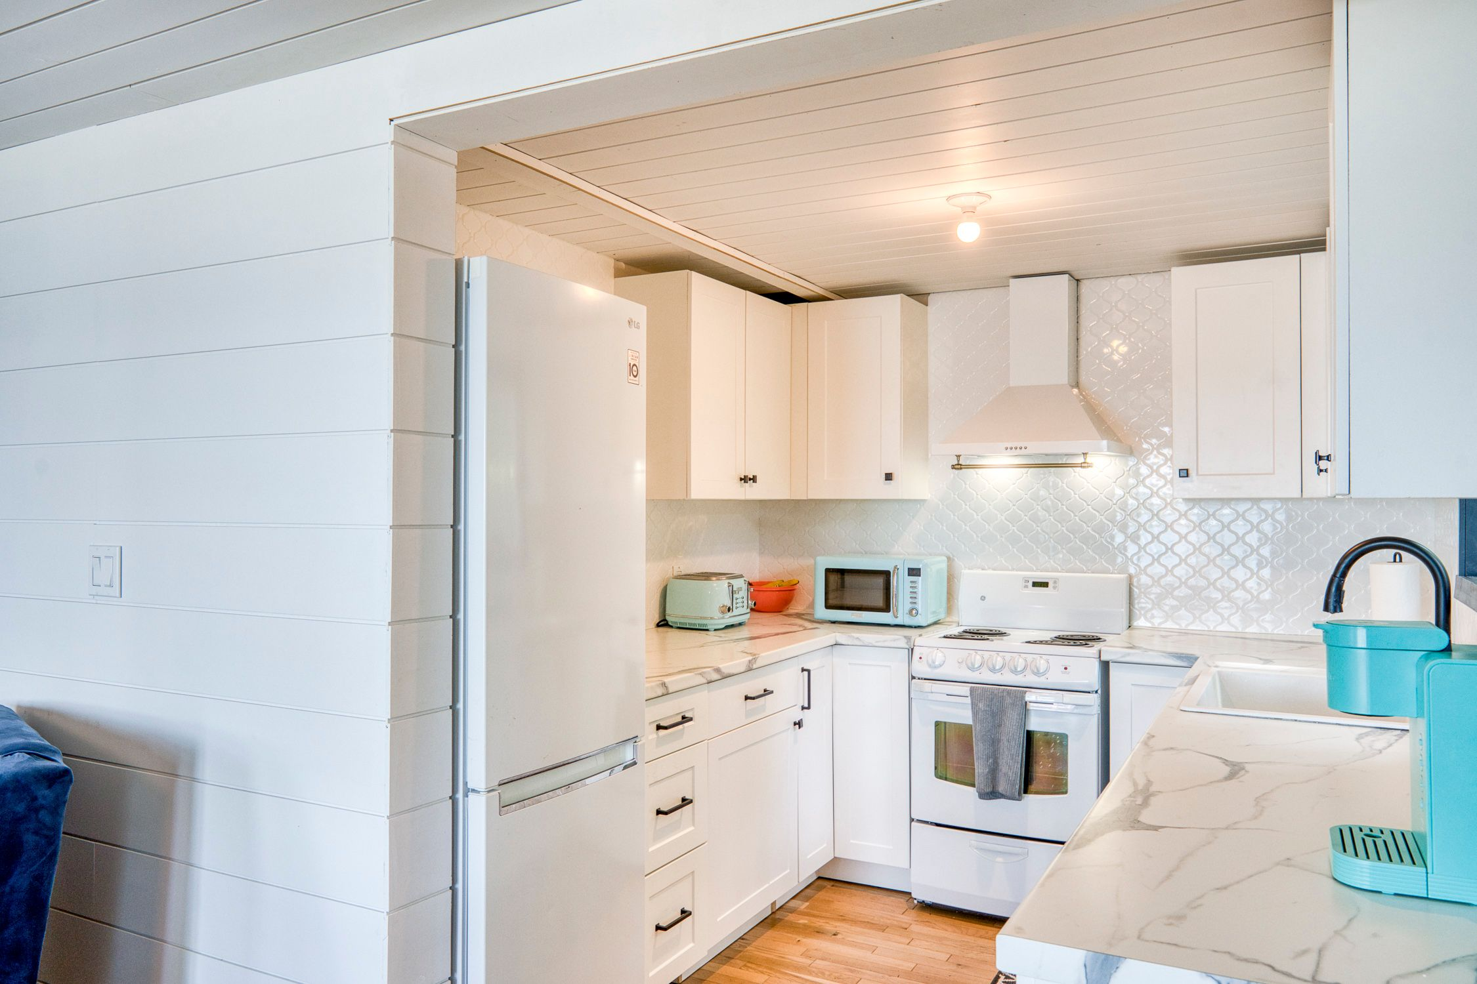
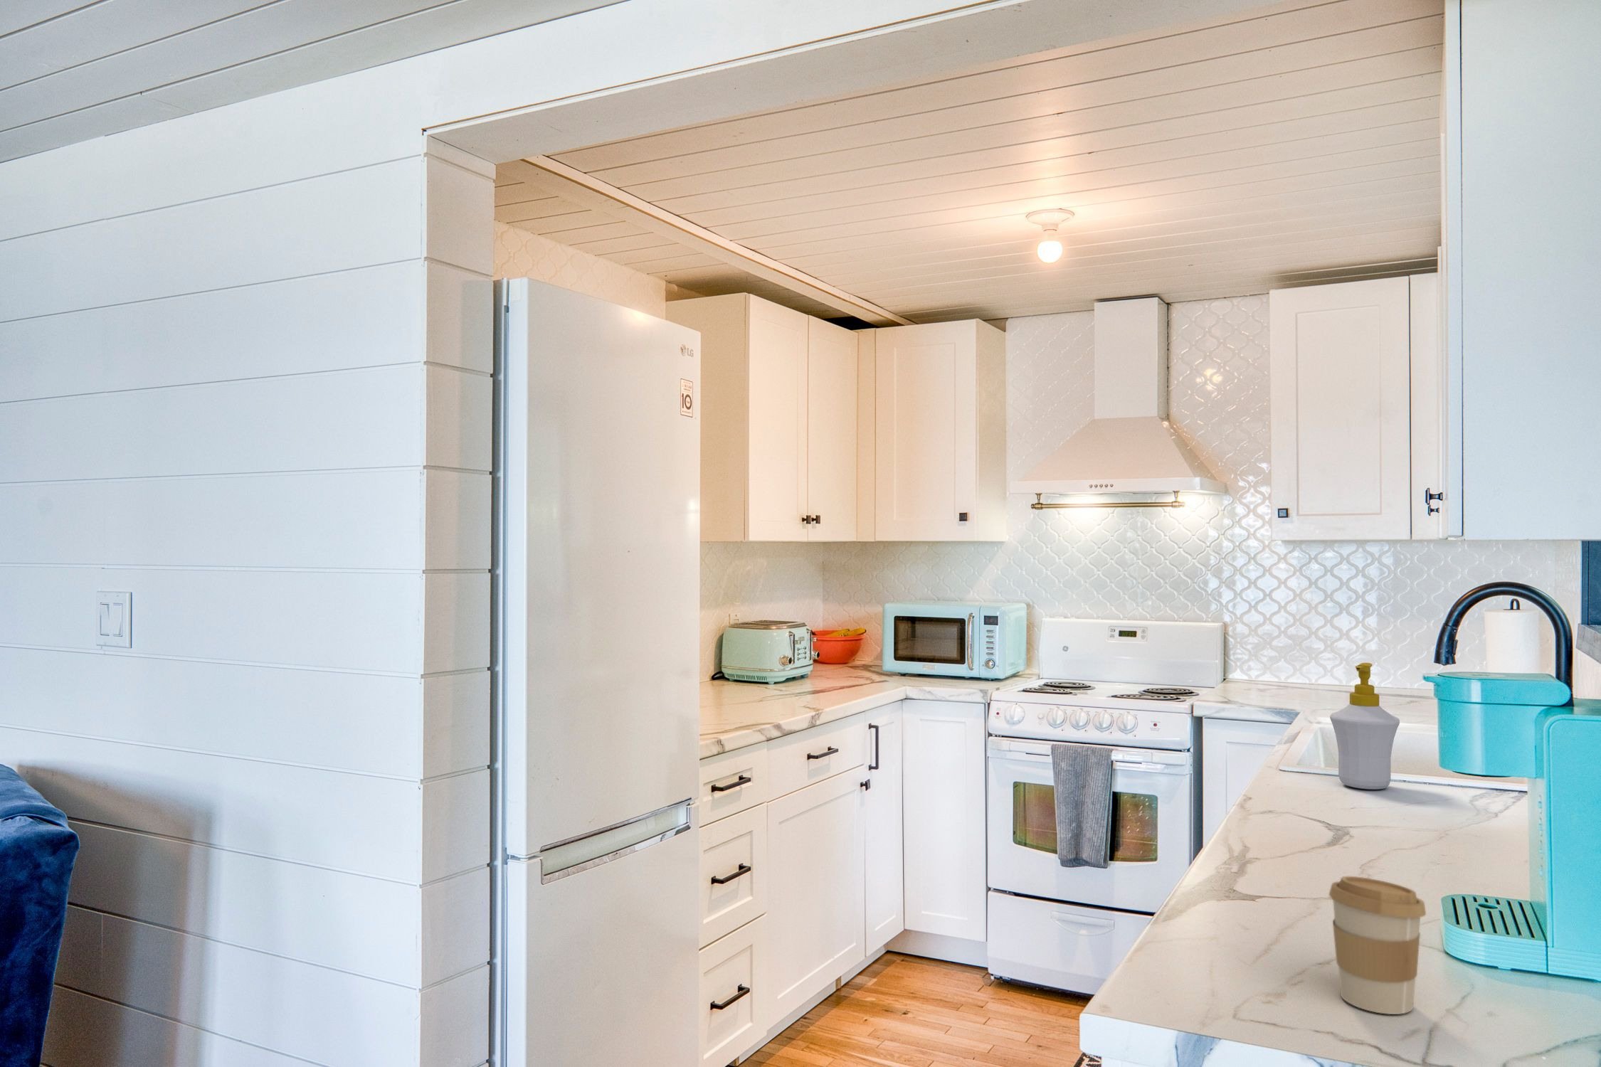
+ soap bottle [1329,662,1401,791]
+ coffee cup [1328,875,1427,1015]
